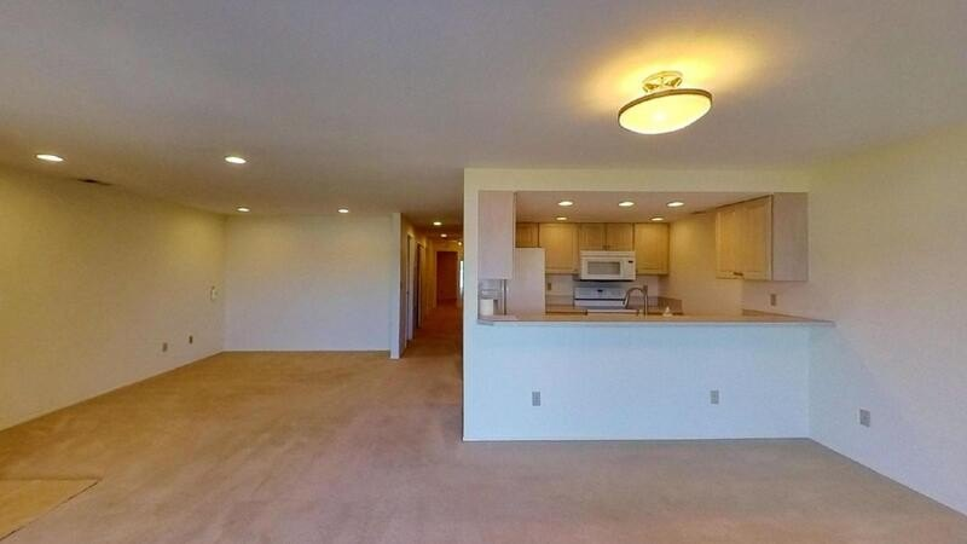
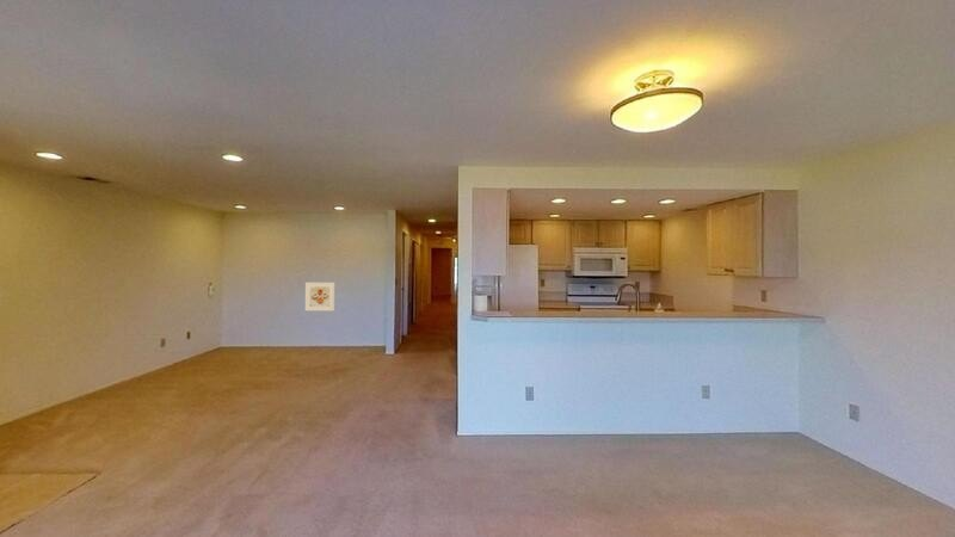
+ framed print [304,280,335,311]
